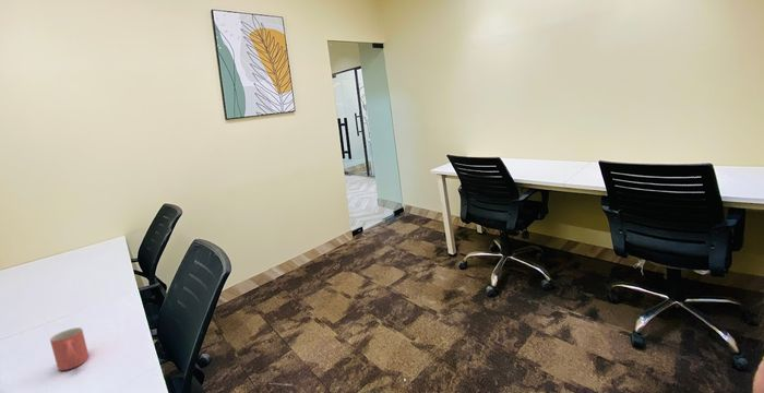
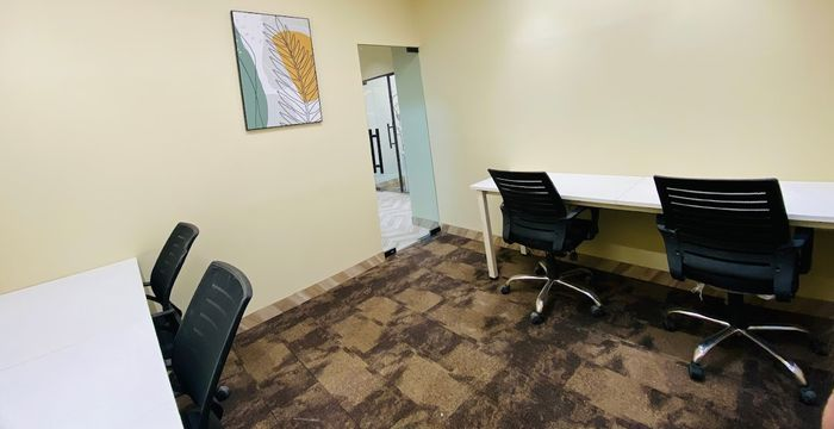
- mug [49,326,91,371]
